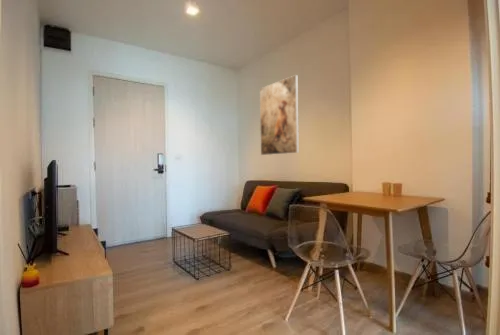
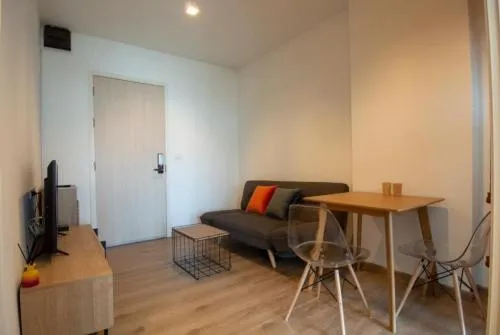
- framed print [259,74,300,156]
